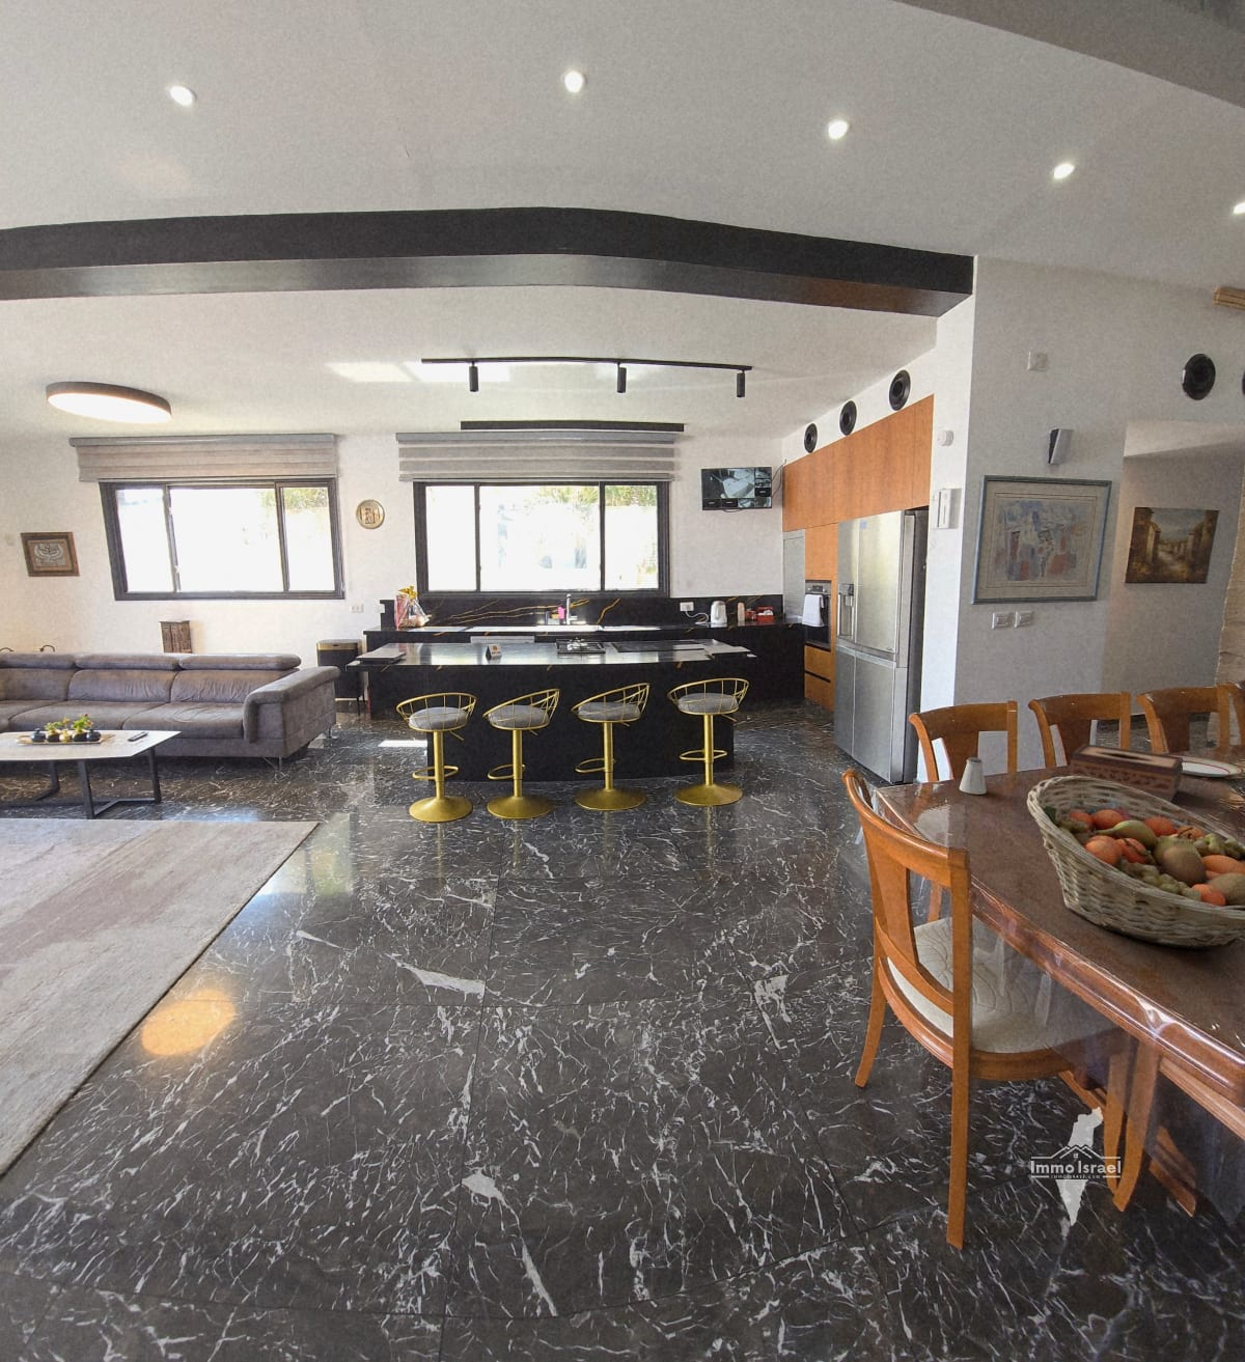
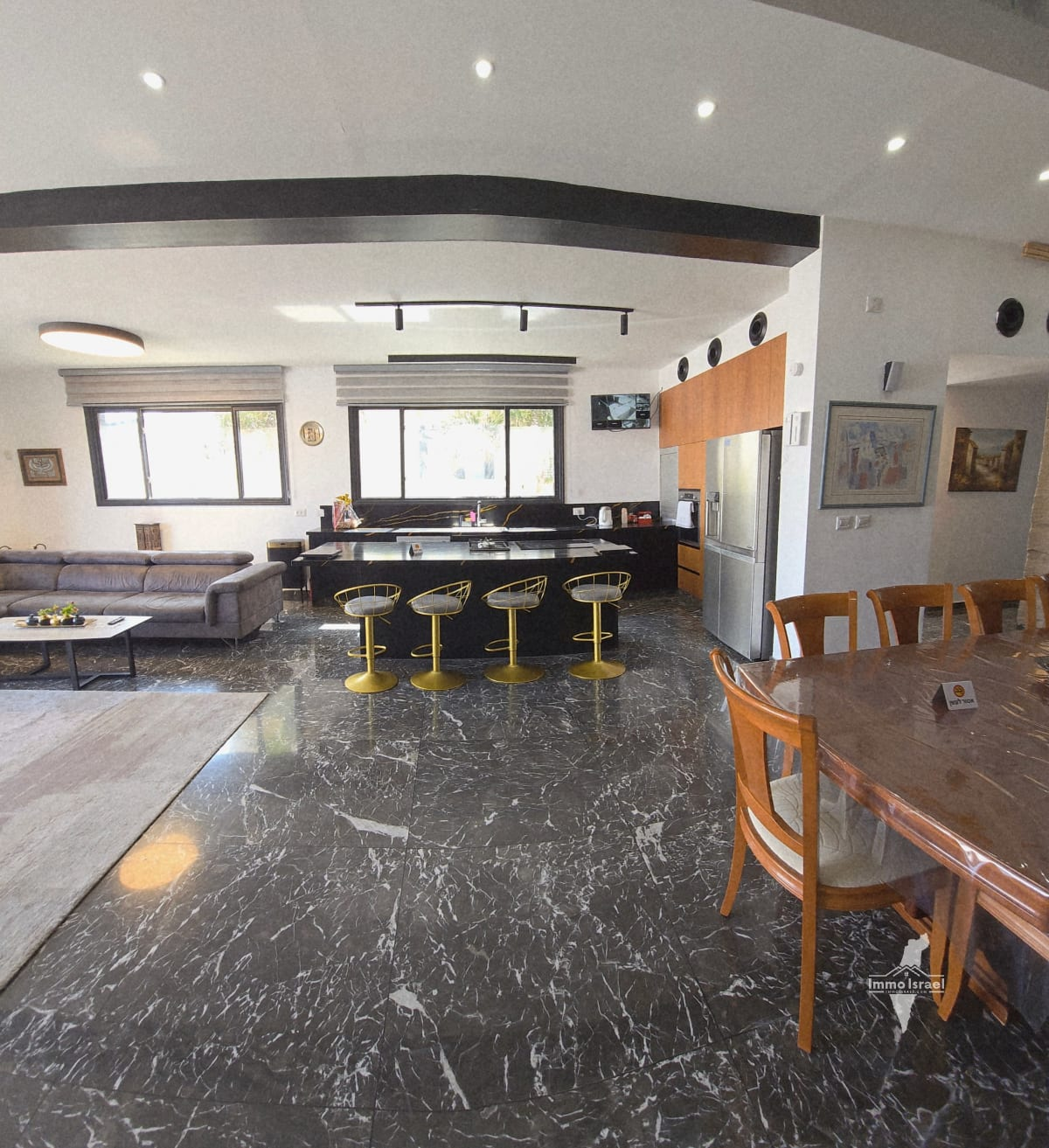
- saltshaker [959,756,986,796]
- fruit basket [1027,775,1245,950]
- tissue box [1068,743,1183,803]
- plate [1167,755,1245,778]
